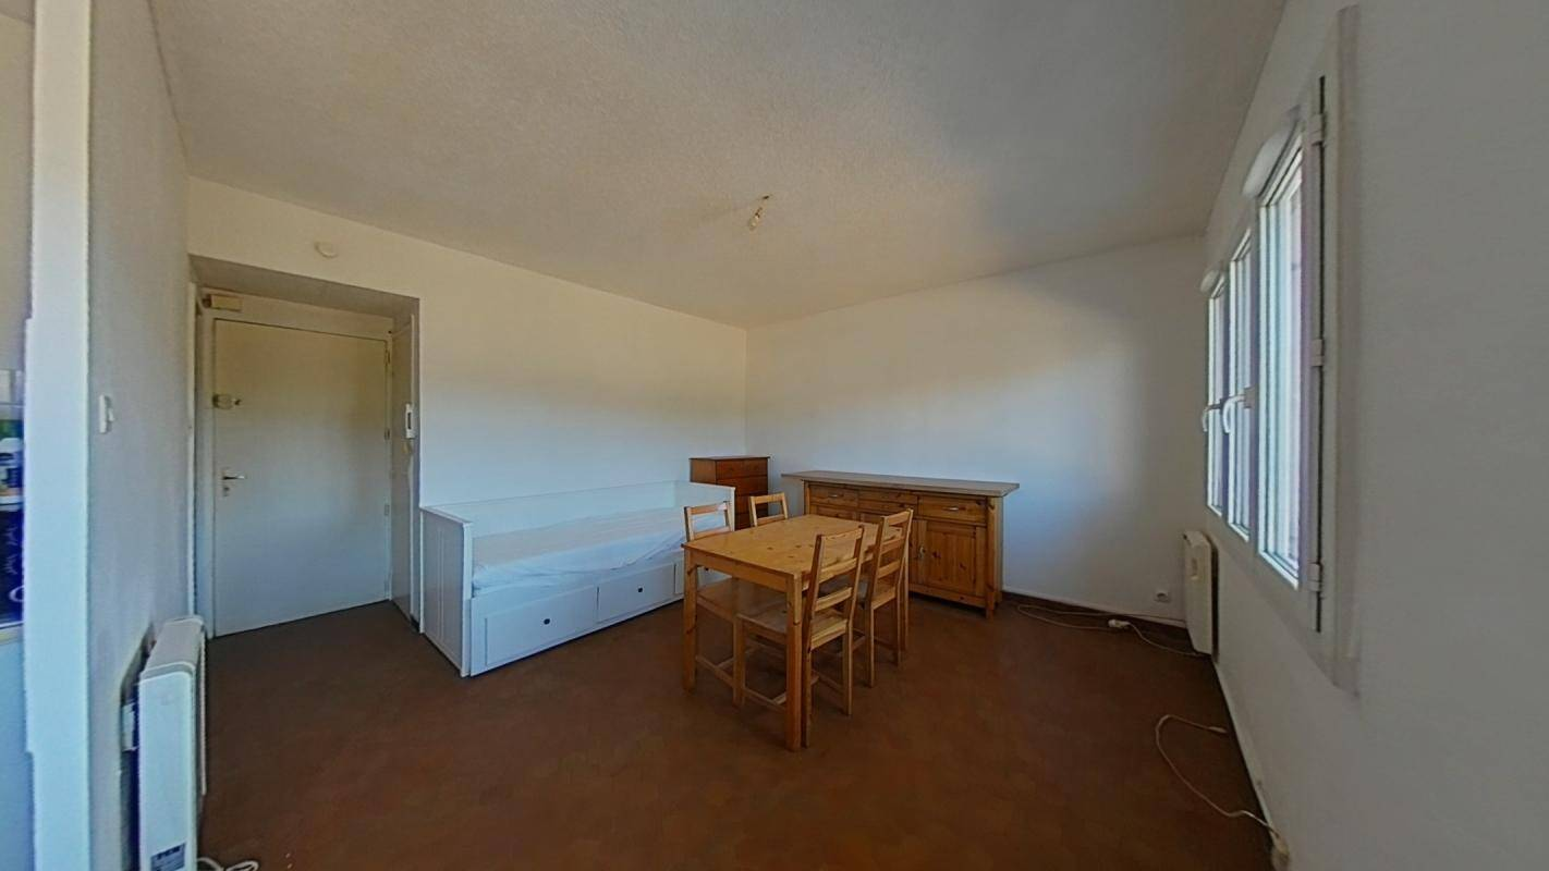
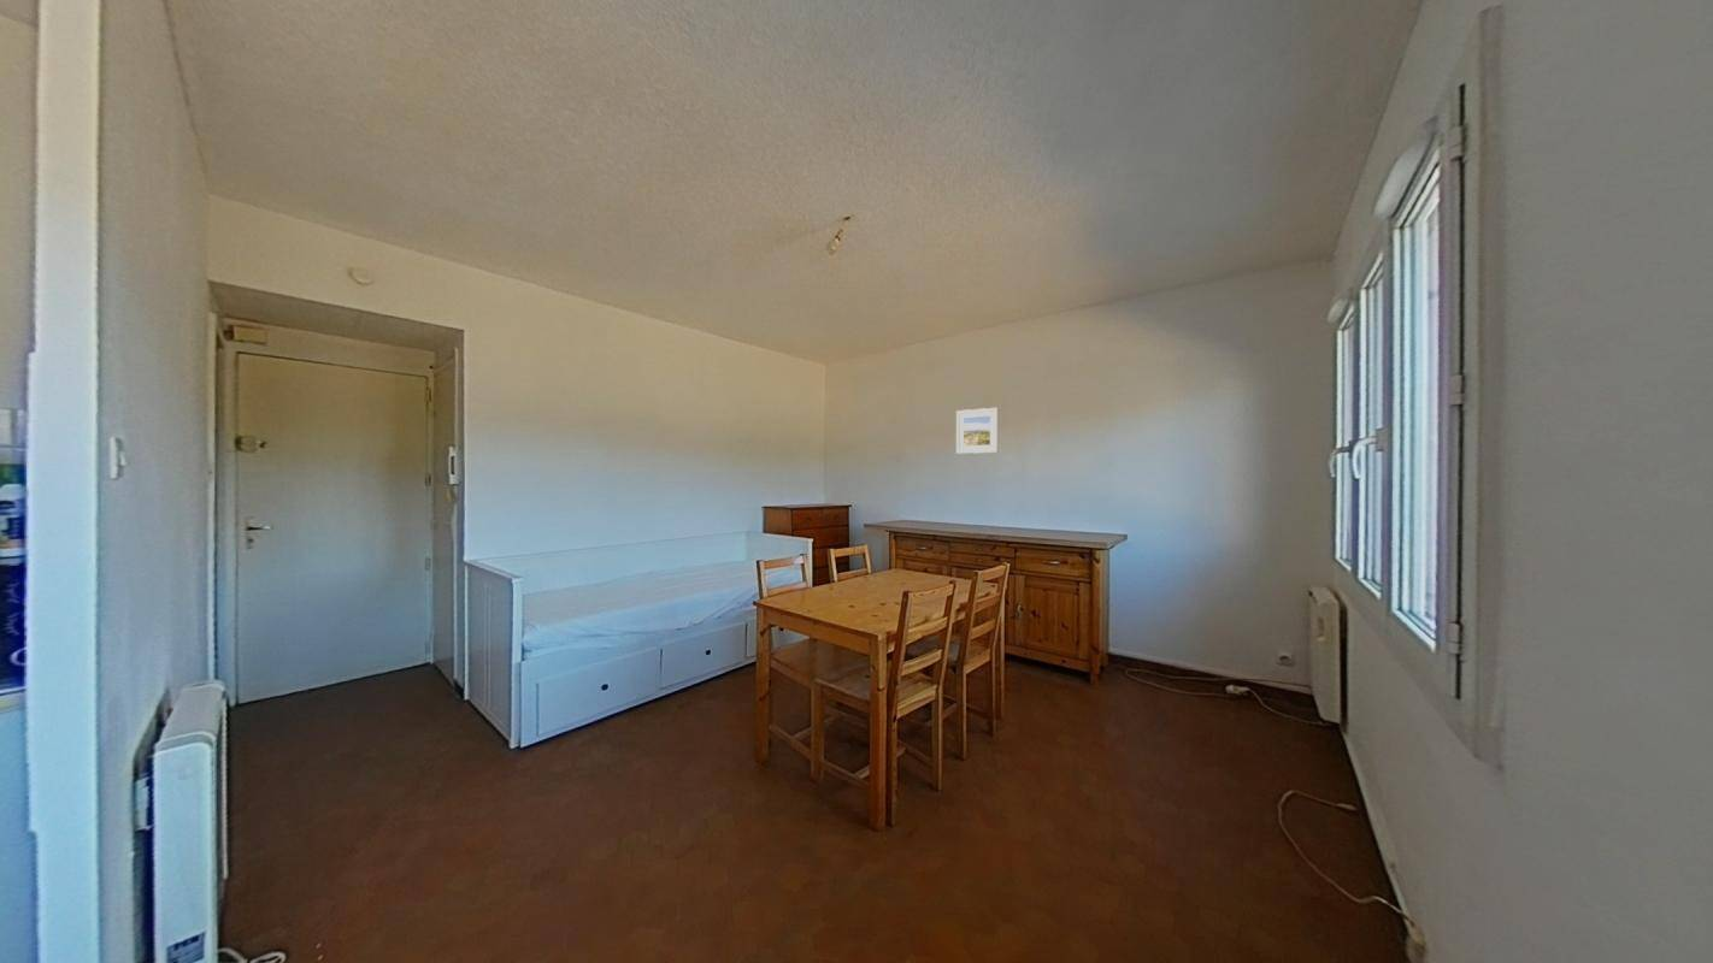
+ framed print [955,407,1000,455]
